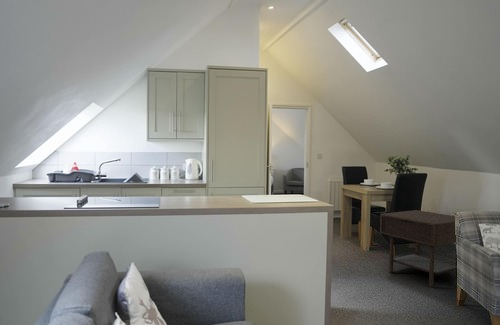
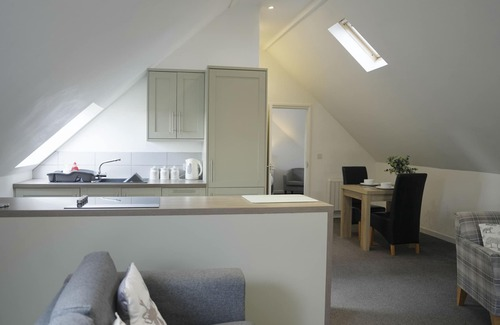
- side table [379,209,457,288]
